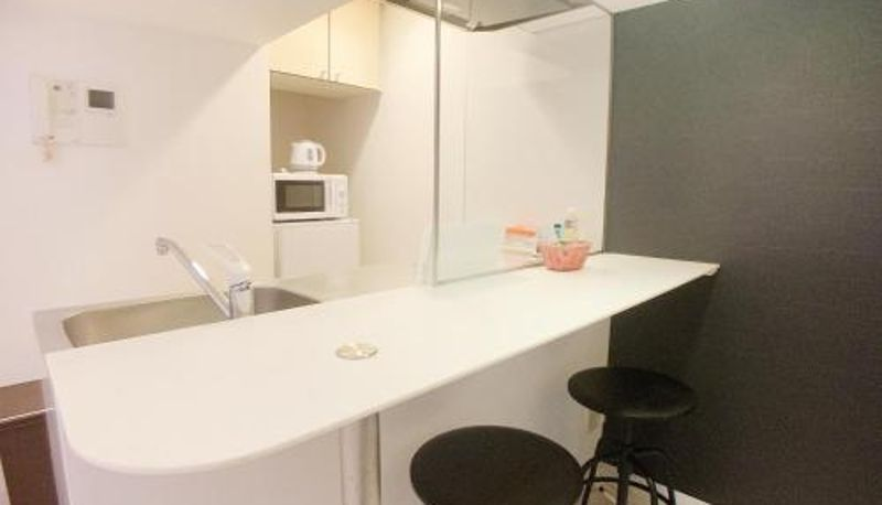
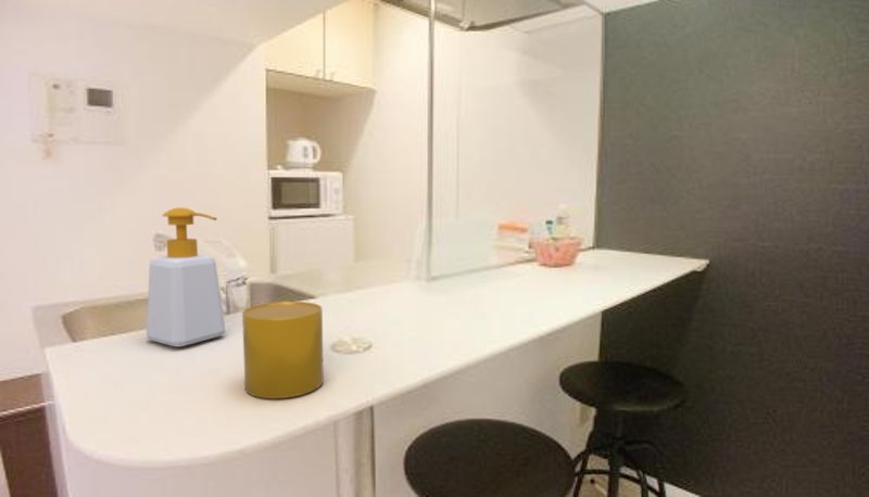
+ soap bottle [146,206,227,348]
+ cup [241,301,325,399]
